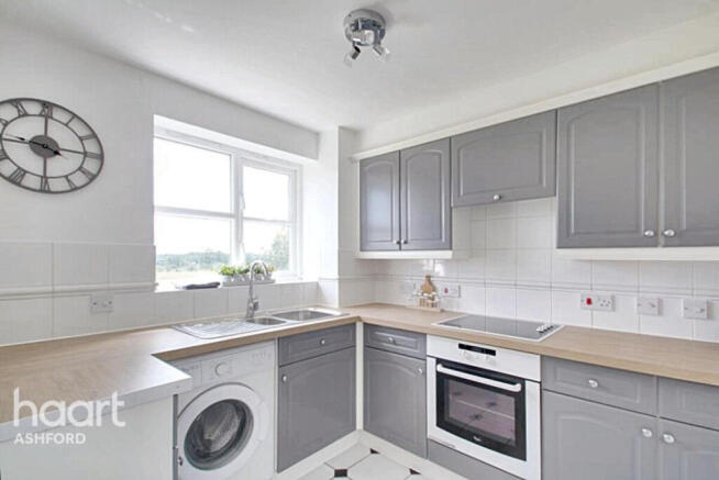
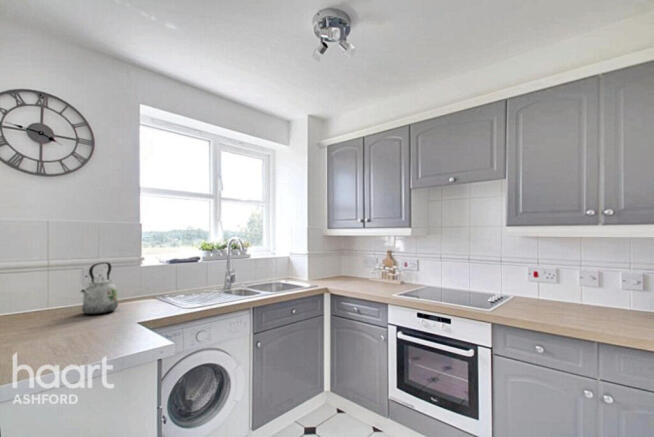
+ kettle [79,261,119,315]
